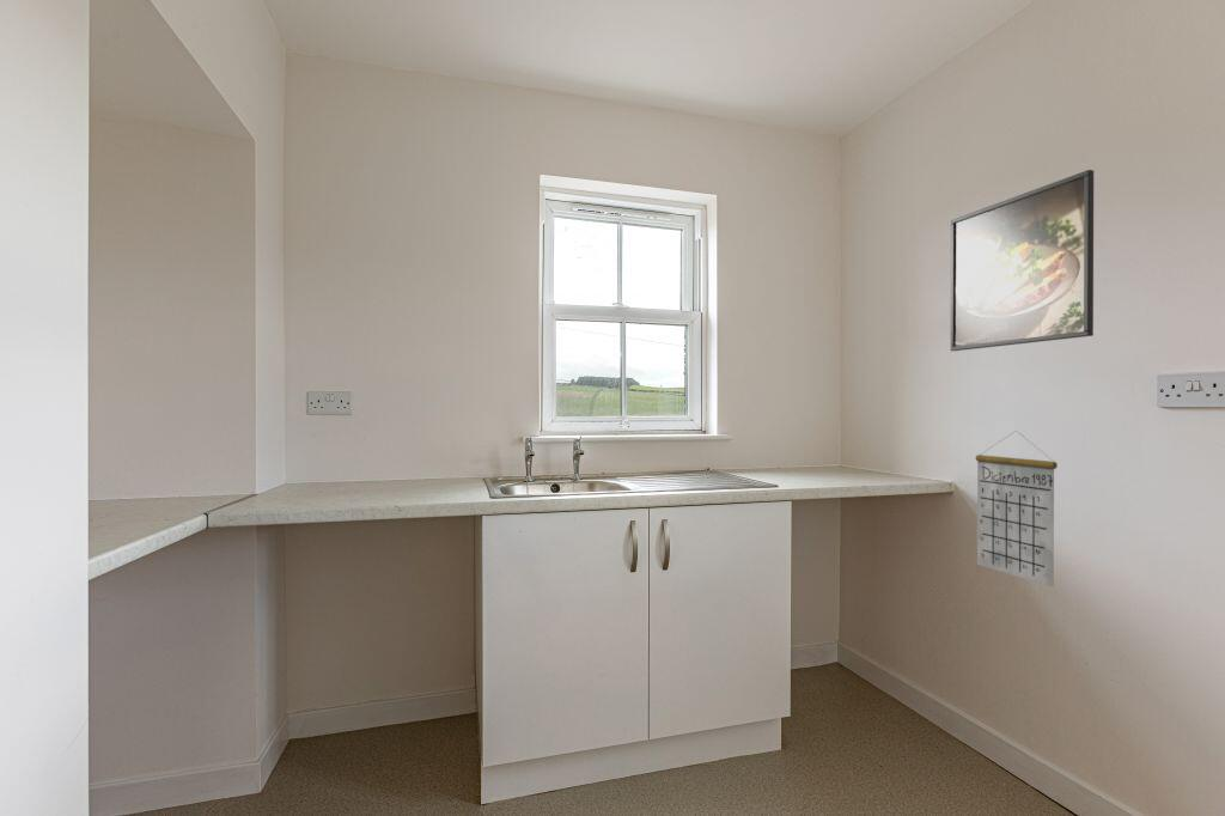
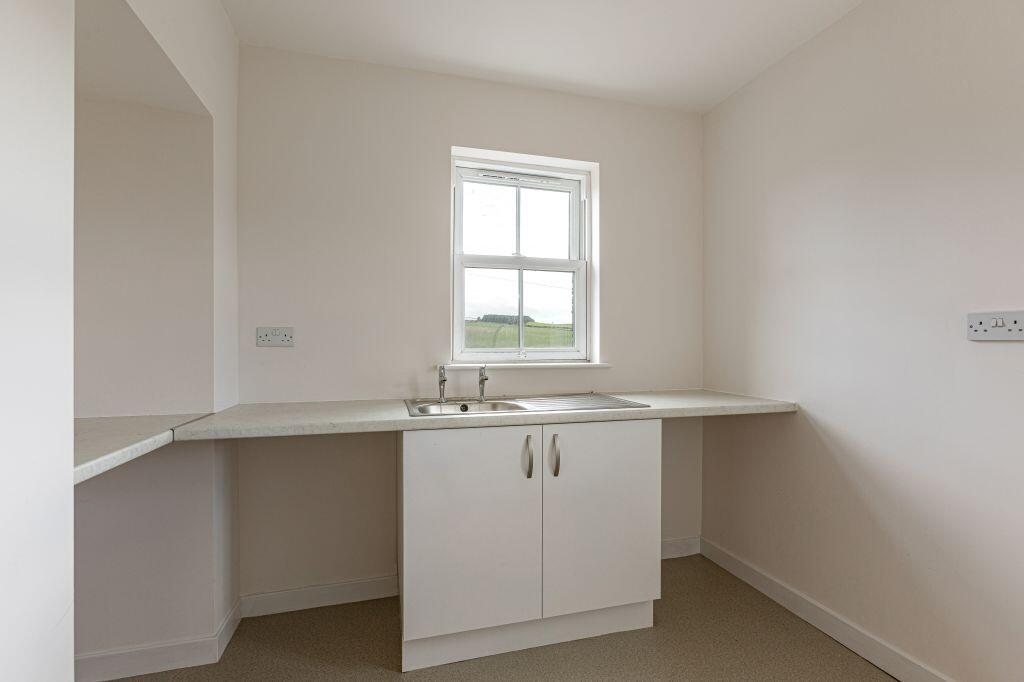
- calendar [975,430,1059,587]
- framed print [950,169,1095,352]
